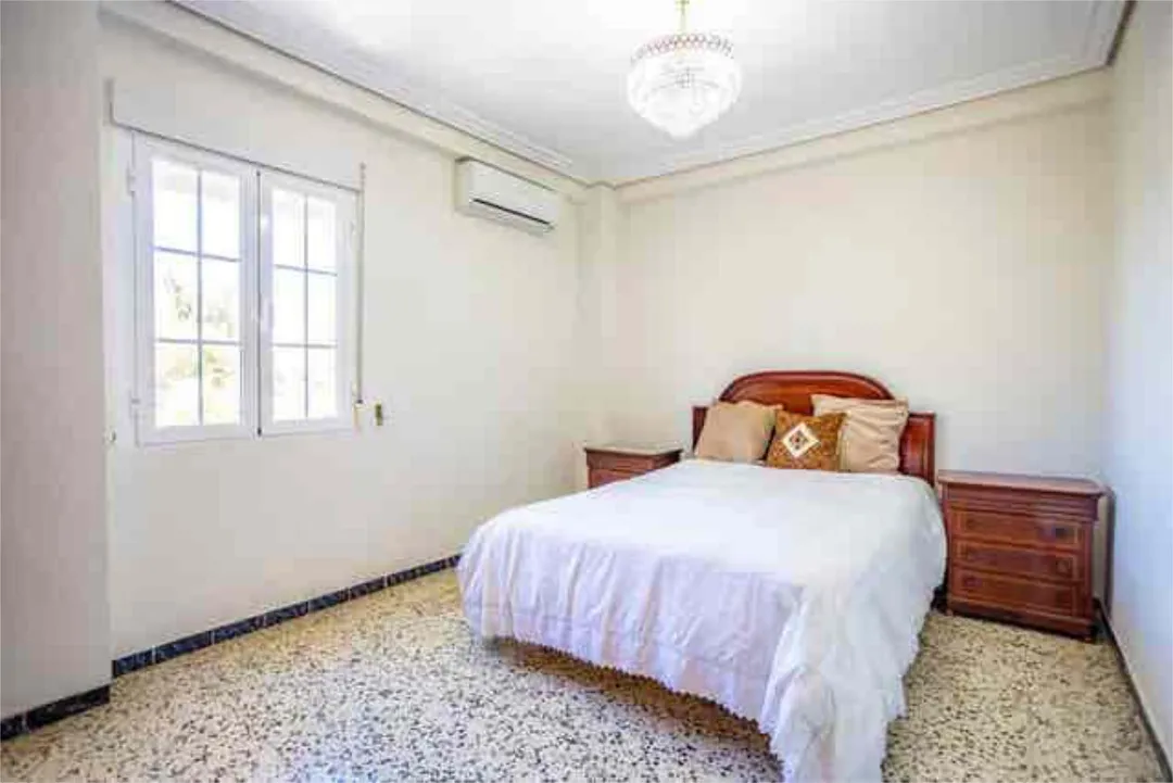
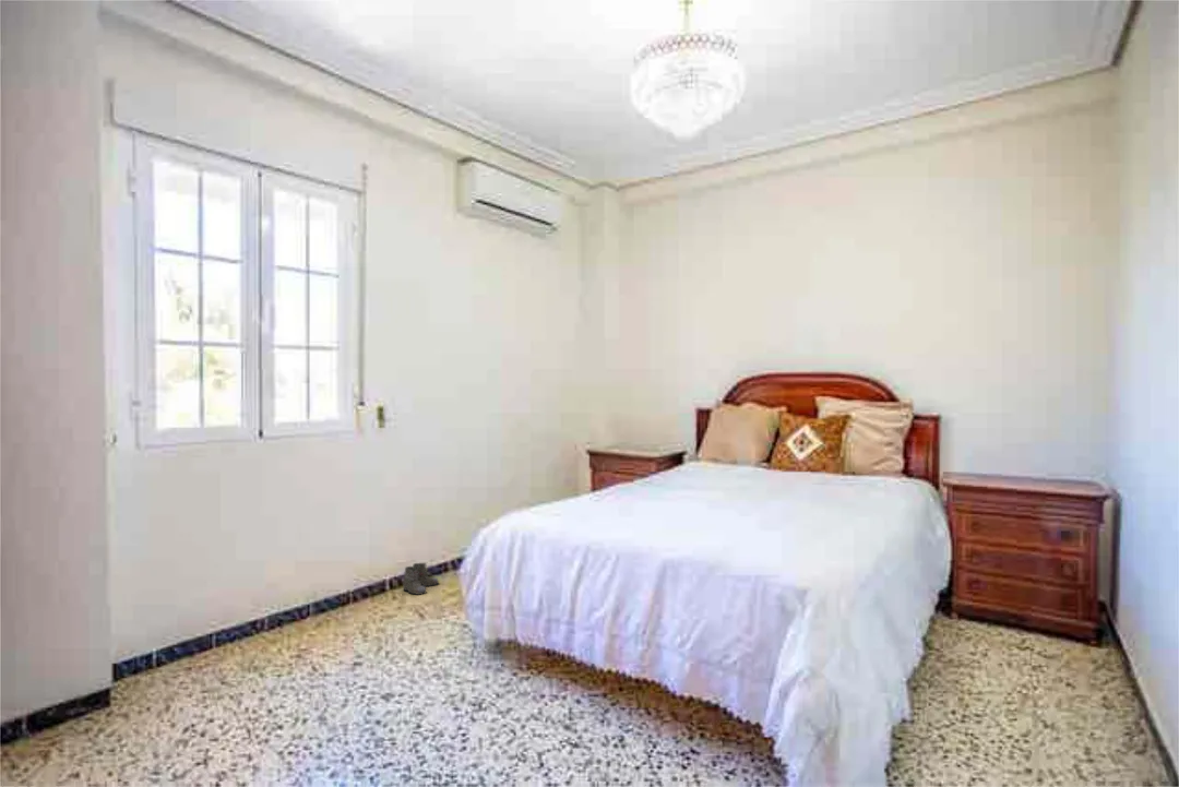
+ boots [402,562,440,596]
